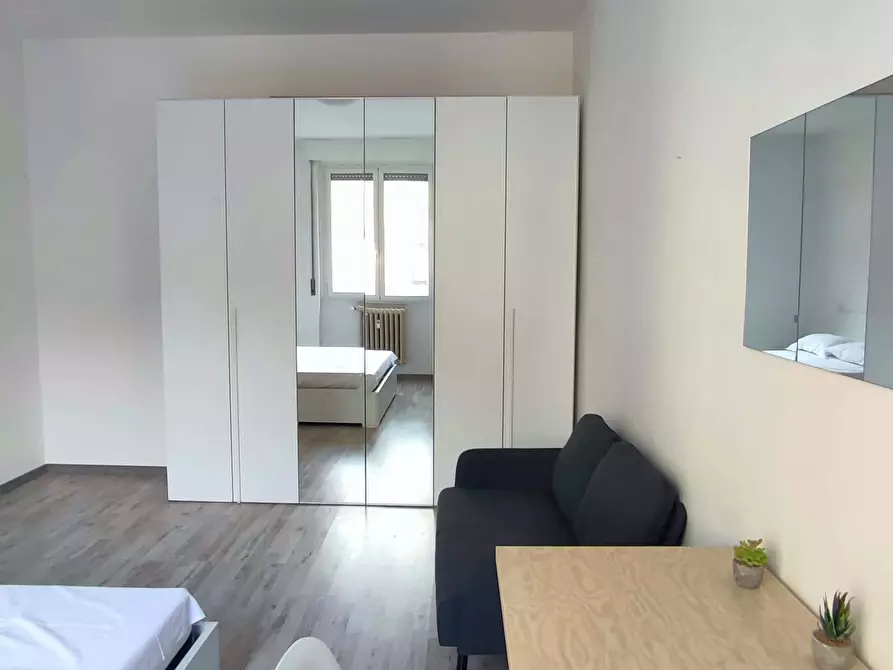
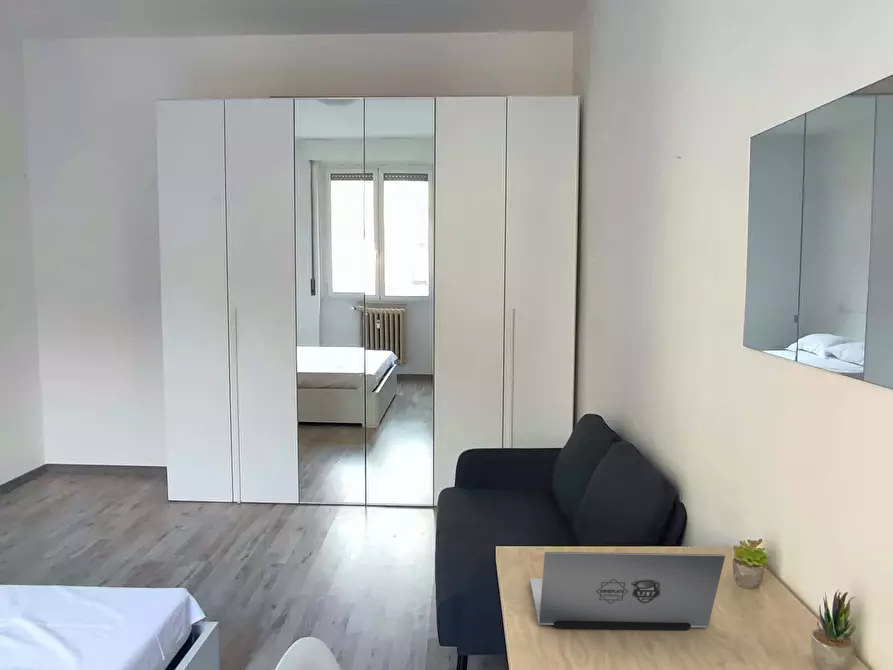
+ laptop [529,551,726,631]
